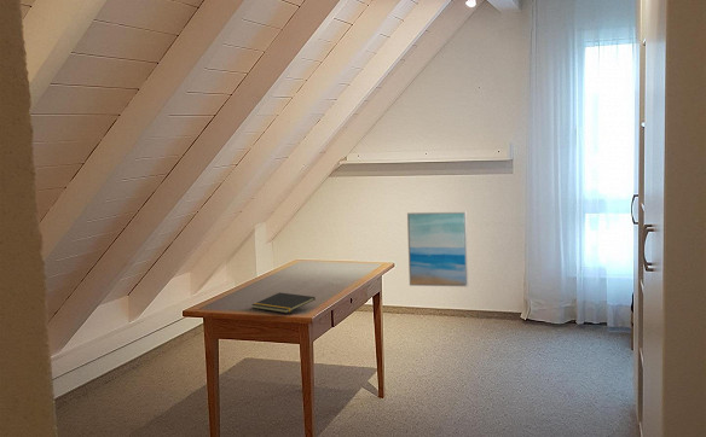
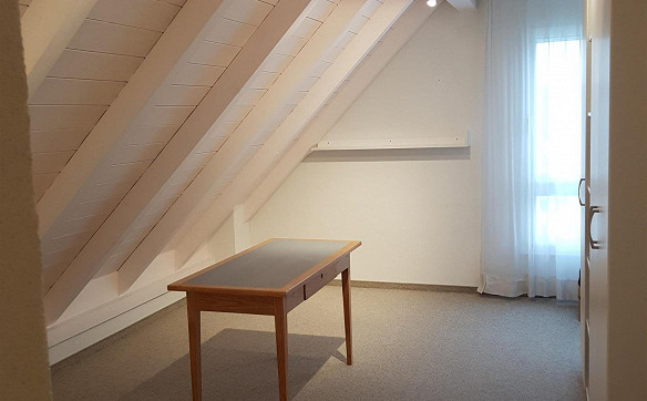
- notepad [251,291,317,314]
- wall art [406,210,469,287]
